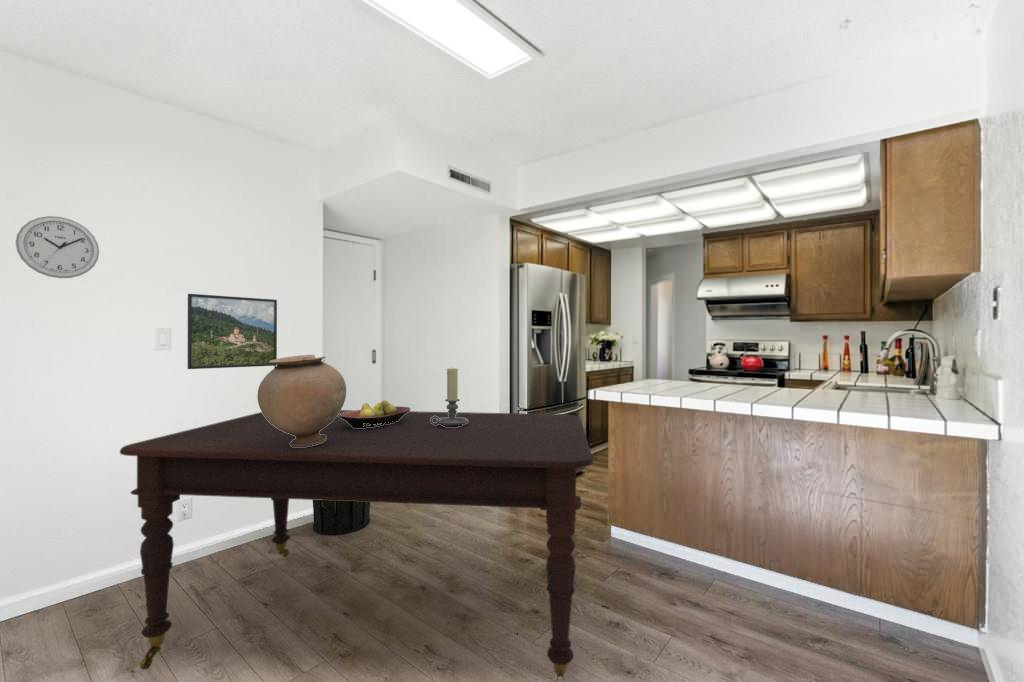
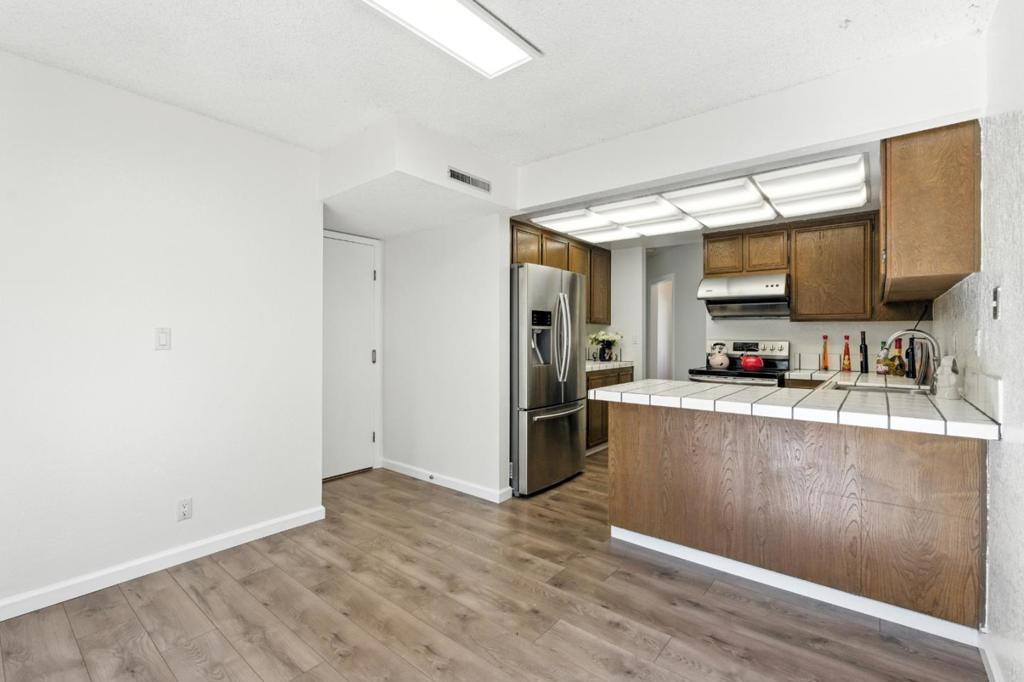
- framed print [187,293,278,370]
- candle holder [431,366,468,427]
- waste bin [312,500,371,536]
- wall clock [14,215,100,279]
- dining table [119,409,594,682]
- vase [256,354,347,447]
- fruit bowl [338,400,411,428]
